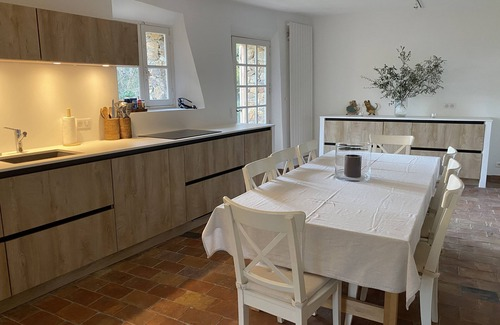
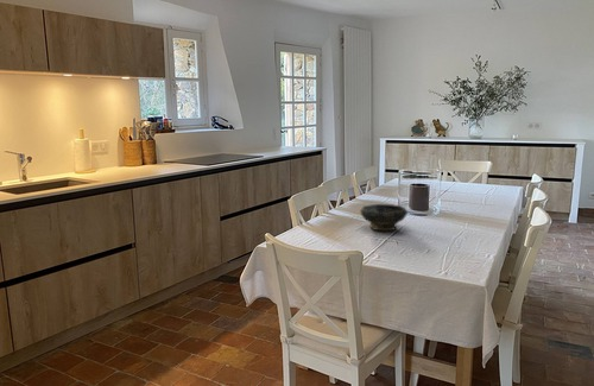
+ bowl [359,203,409,232]
